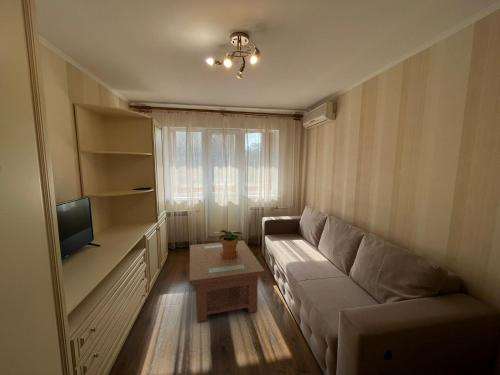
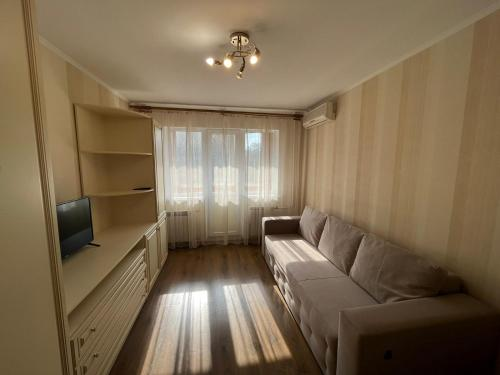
- coffee table [189,240,266,323]
- potted plant [218,229,245,259]
